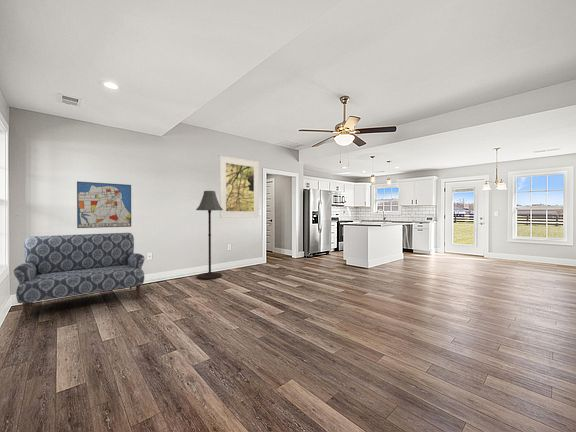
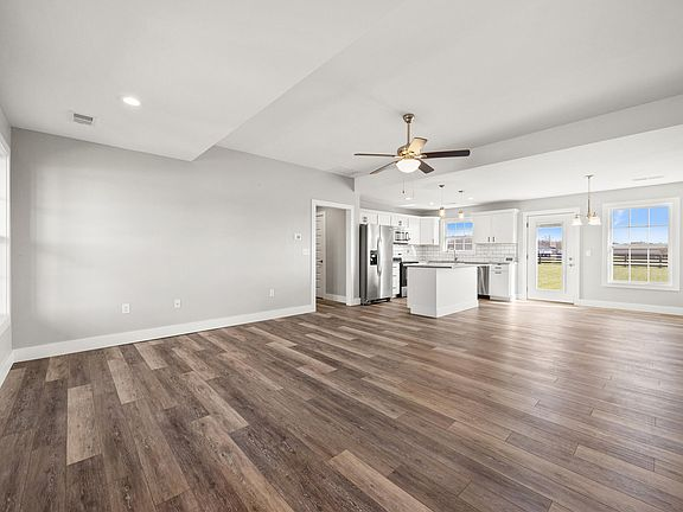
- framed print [219,155,260,219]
- floor lamp [195,190,223,281]
- sofa [13,232,146,321]
- wall art [76,180,132,229]
